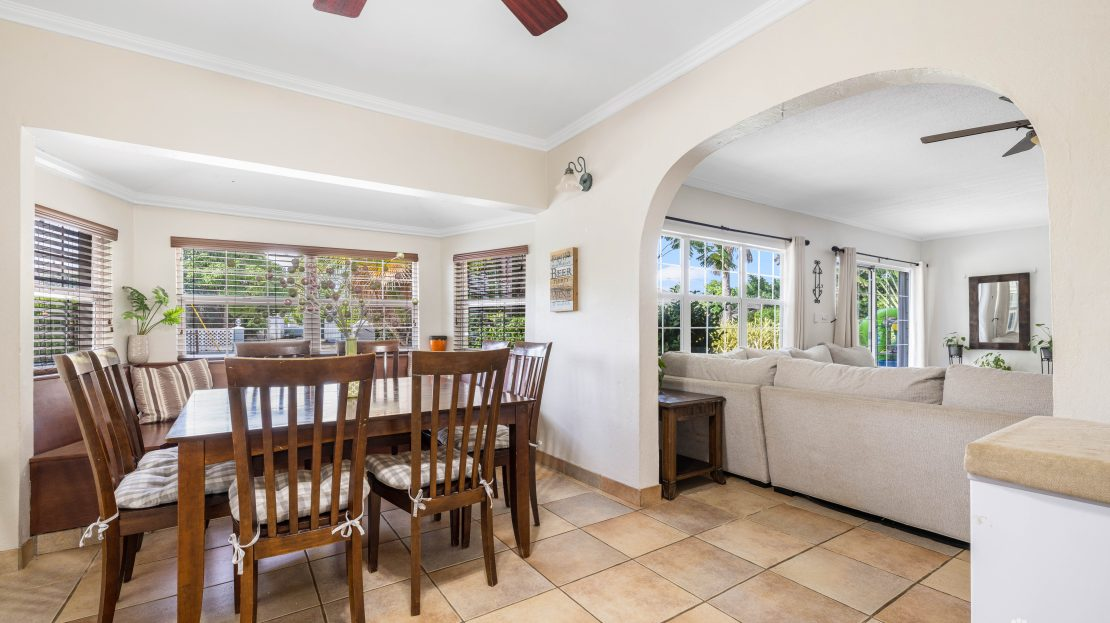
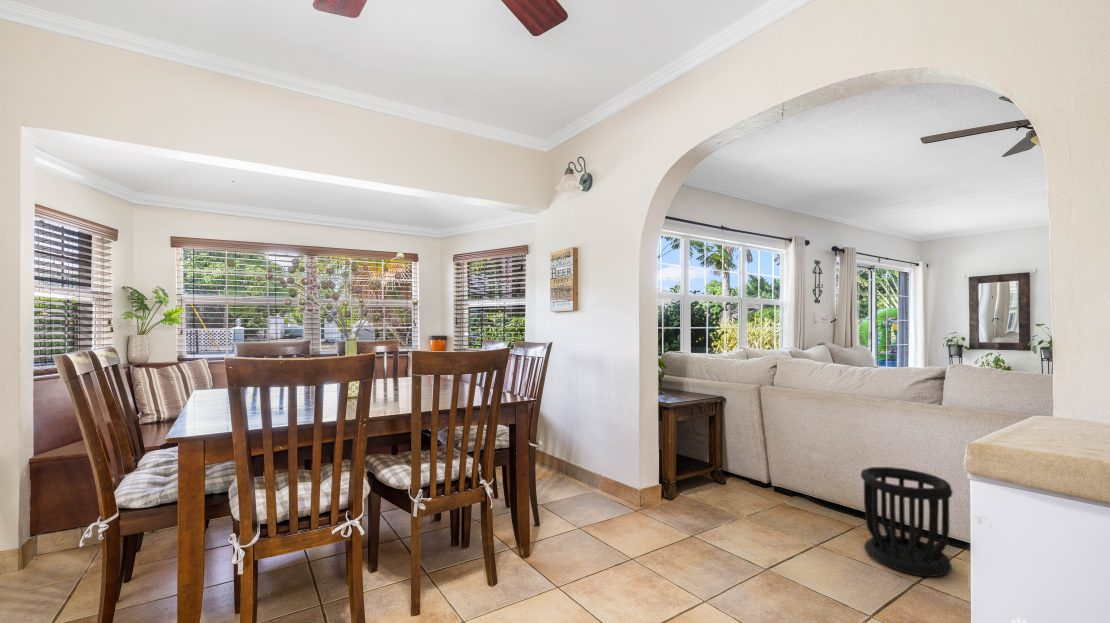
+ wastebasket [860,466,954,578]
